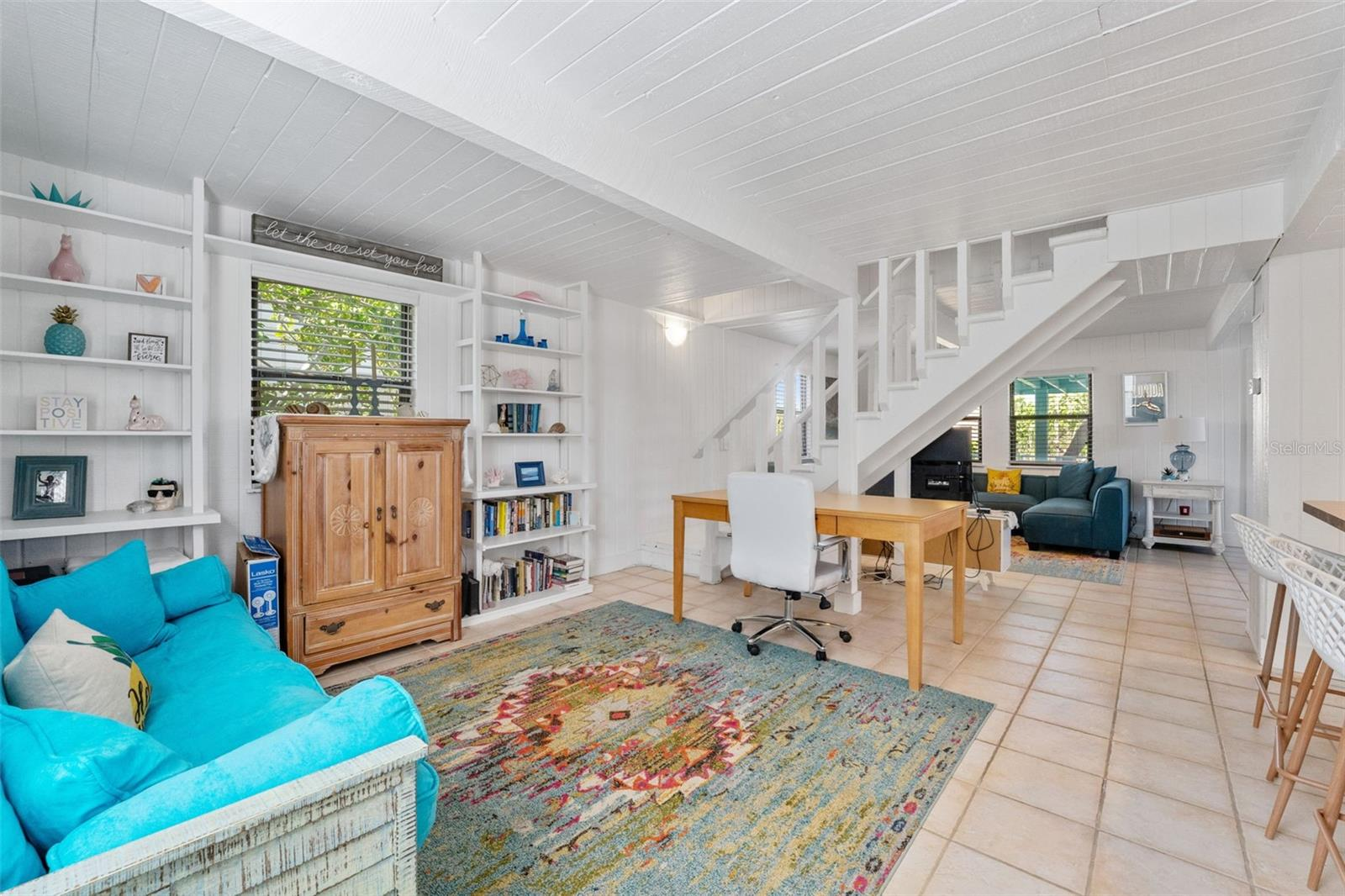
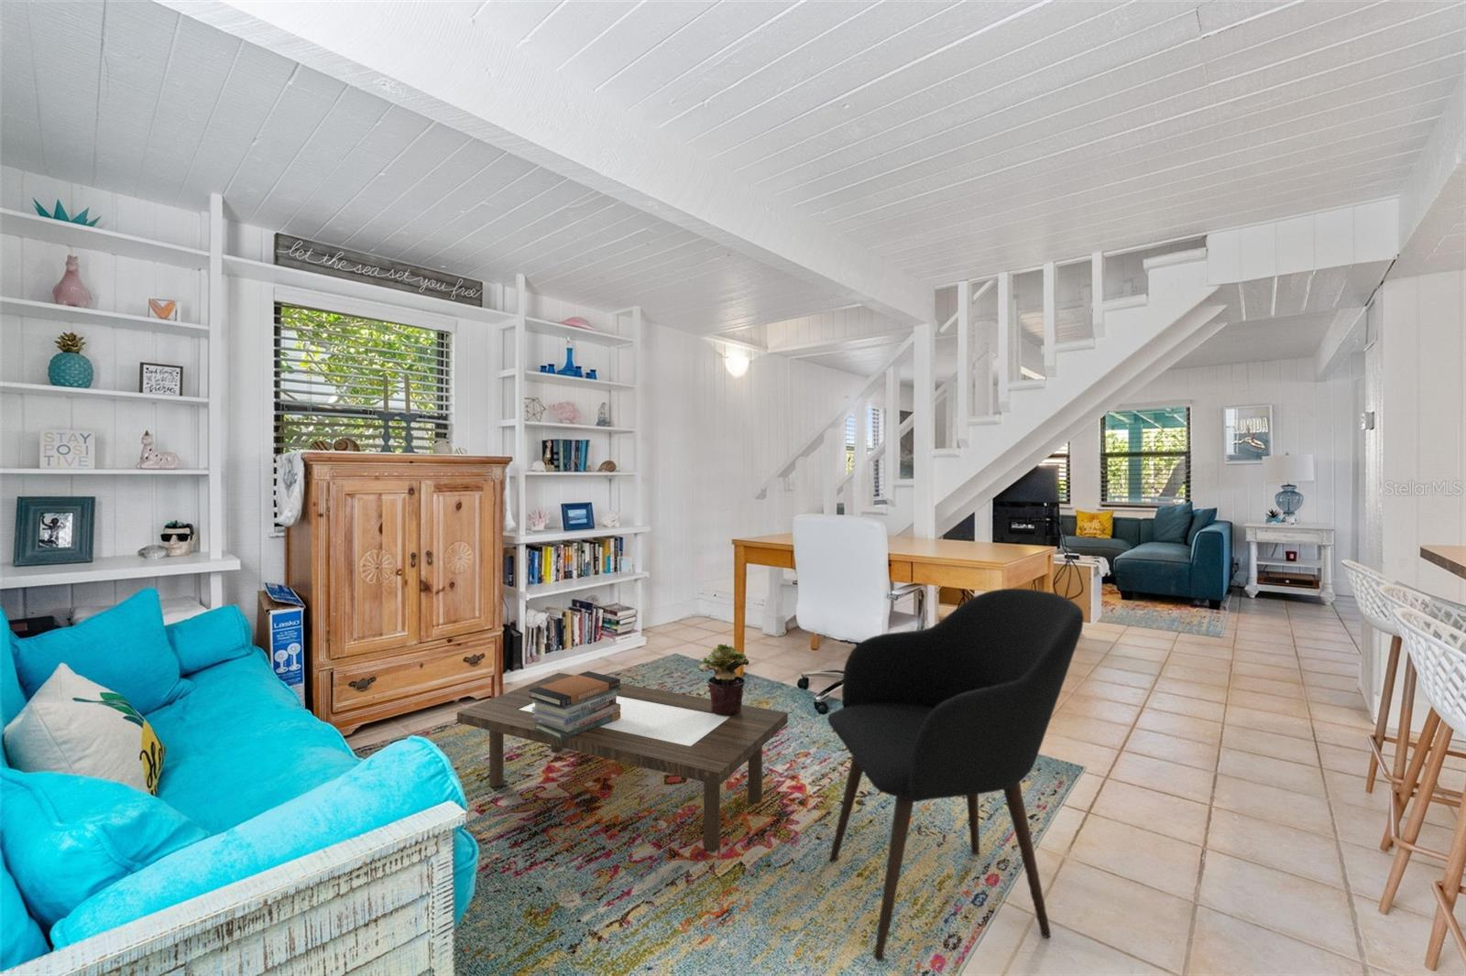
+ armchair [826,588,1085,962]
+ potted plant [695,643,750,715]
+ coffee table [457,672,789,852]
+ book stack [529,670,621,741]
